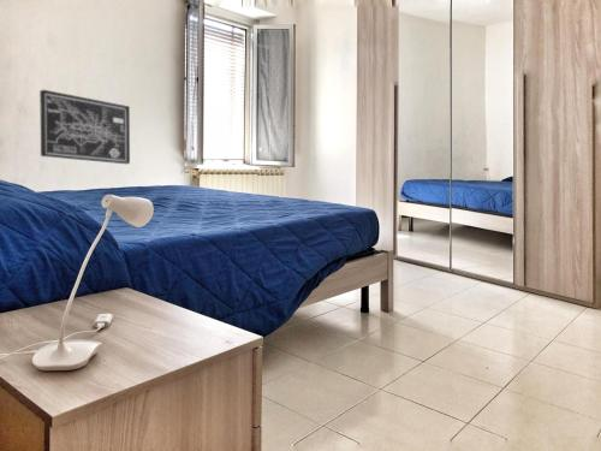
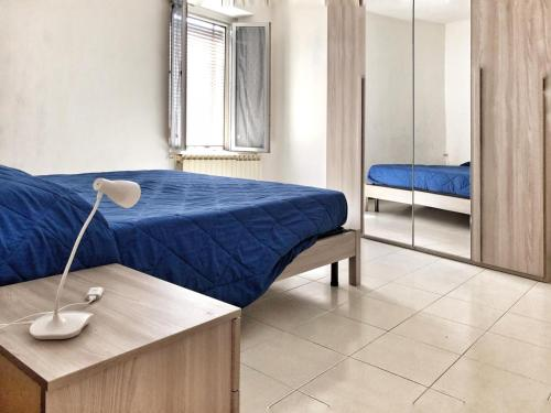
- wall art [38,89,131,165]
